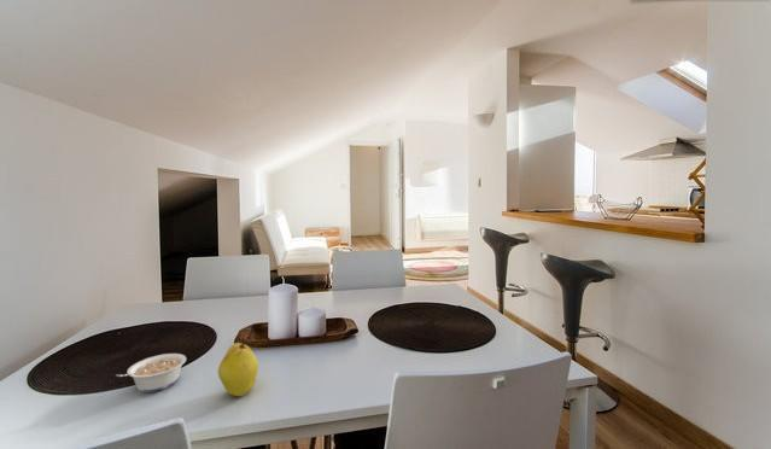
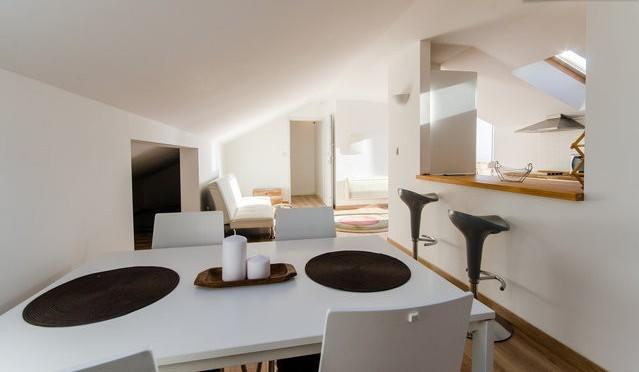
- fruit [217,342,259,397]
- legume [115,352,187,393]
